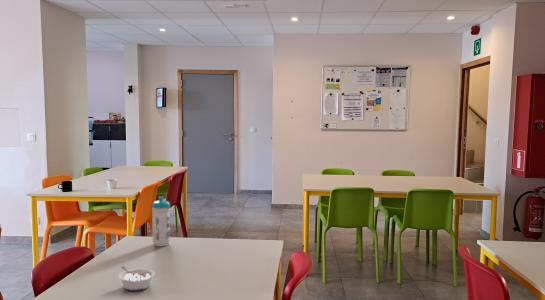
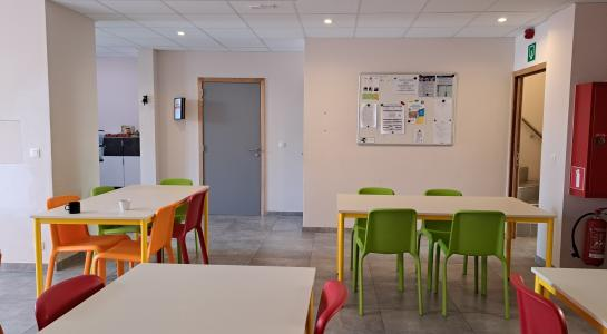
- legume [117,265,156,292]
- water bottle [151,196,171,247]
